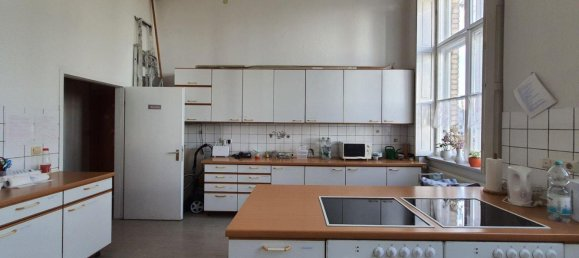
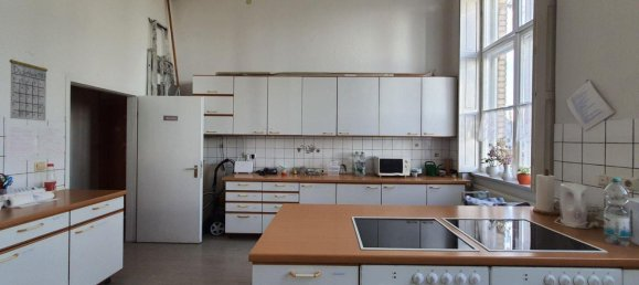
+ calendar [9,51,49,122]
